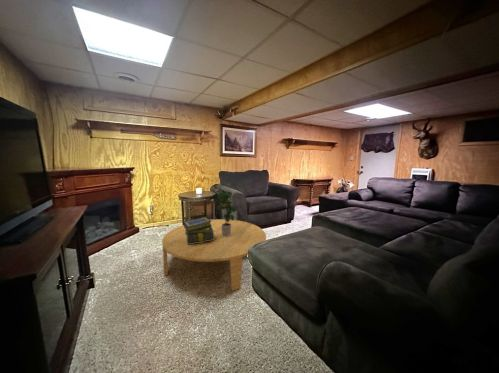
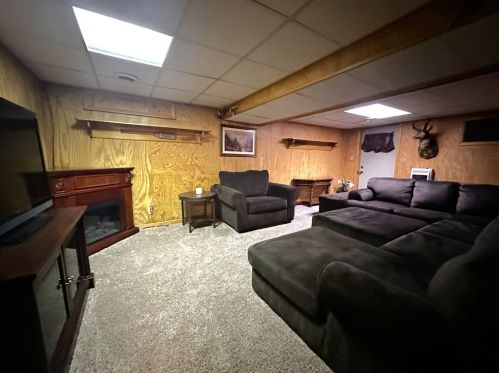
- potted plant [214,189,236,237]
- stack of books [182,216,214,245]
- coffee table [161,218,267,292]
